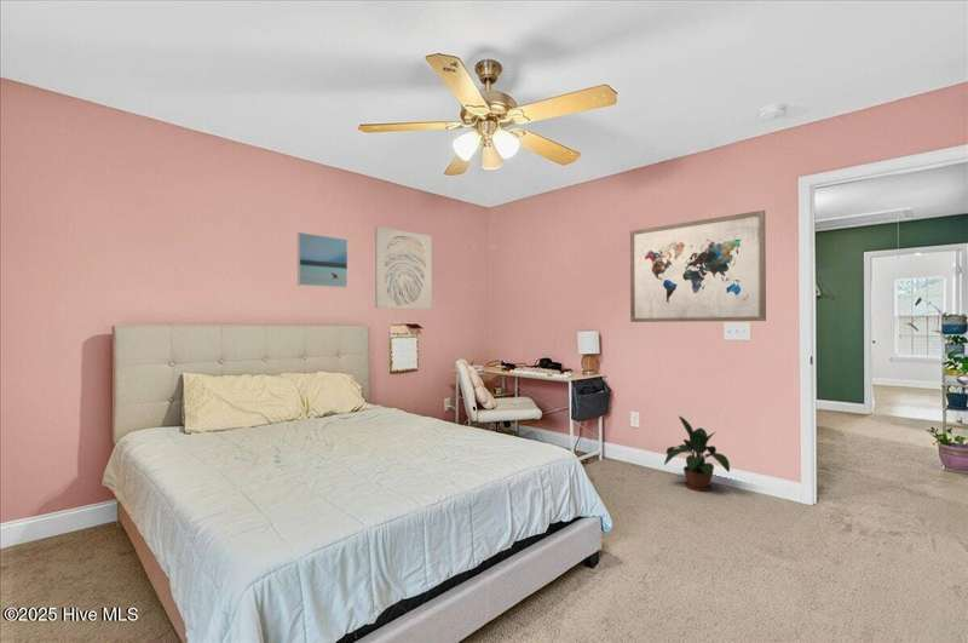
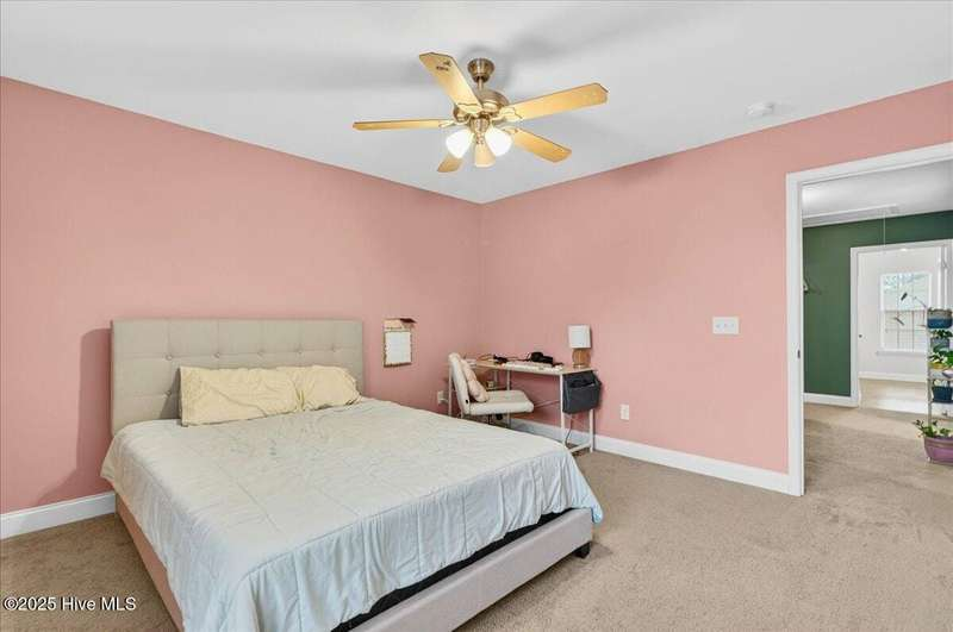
- wall art [629,209,767,323]
- potted plant [663,414,731,493]
- wall art [374,225,433,310]
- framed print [296,231,348,289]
